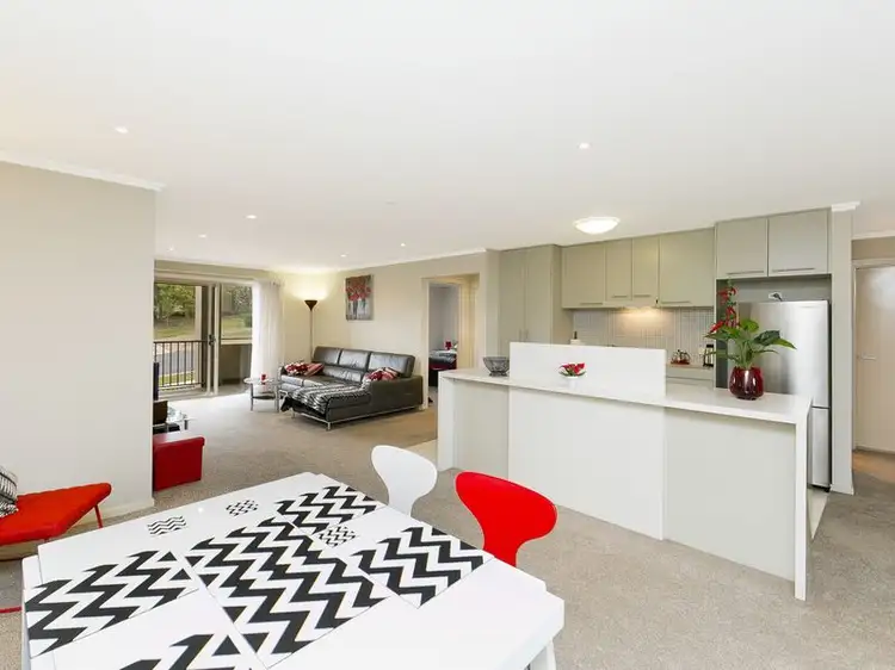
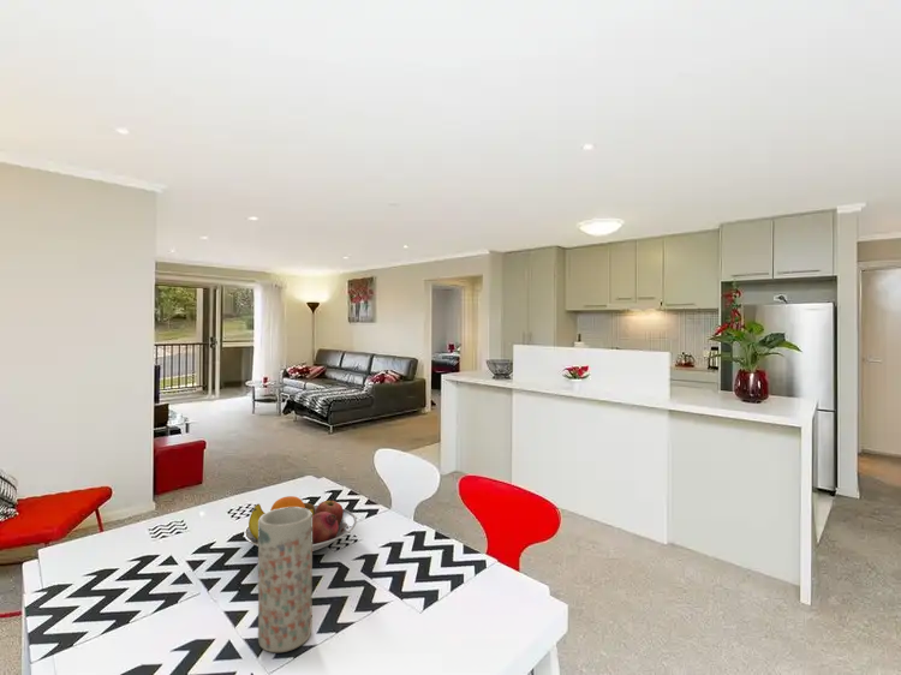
+ fruit bowl [243,495,358,552]
+ vase [257,507,314,653]
